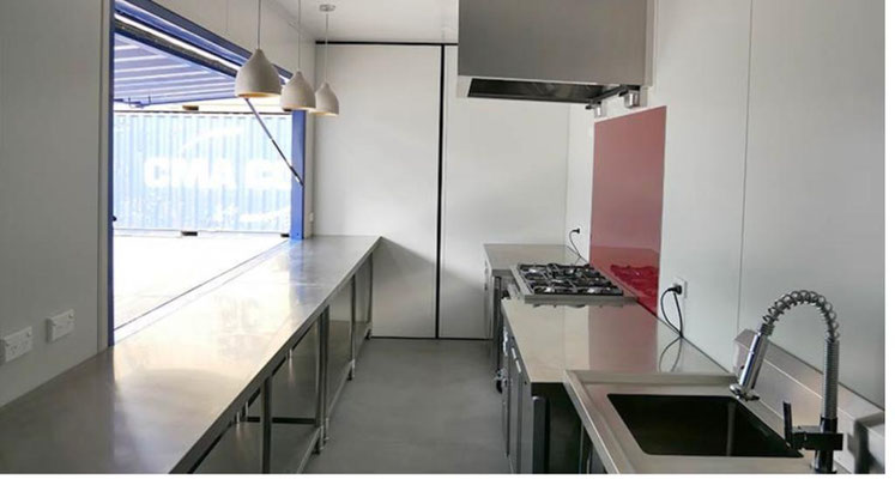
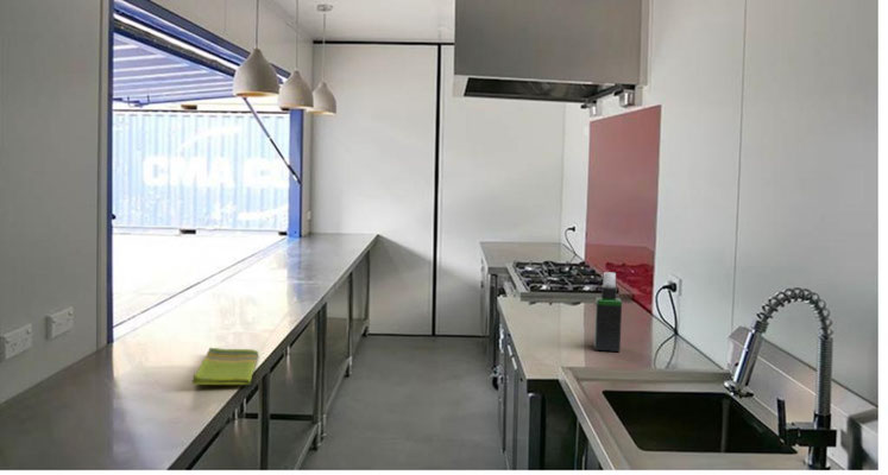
+ spray bottle [593,271,623,353]
+ dish towel [190,347,259,386]
